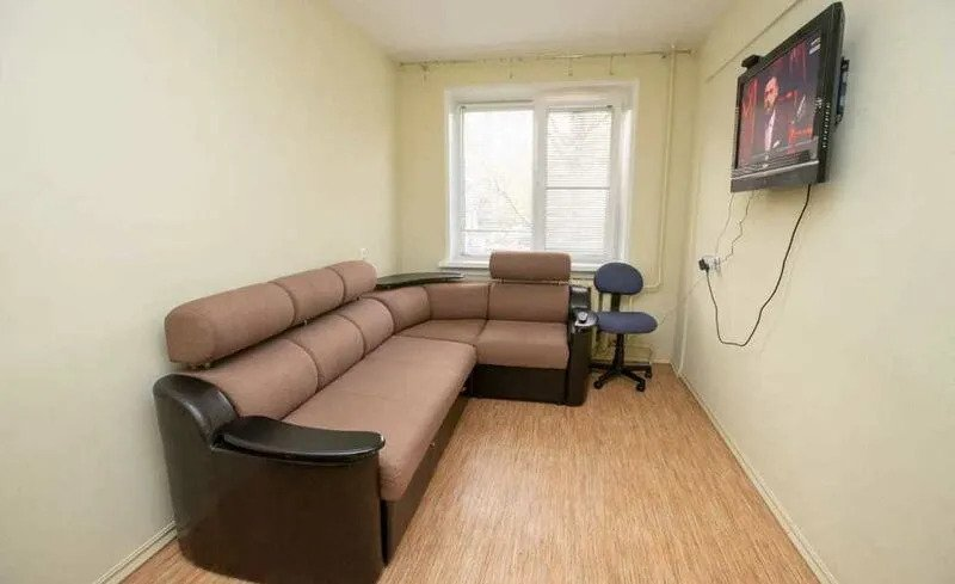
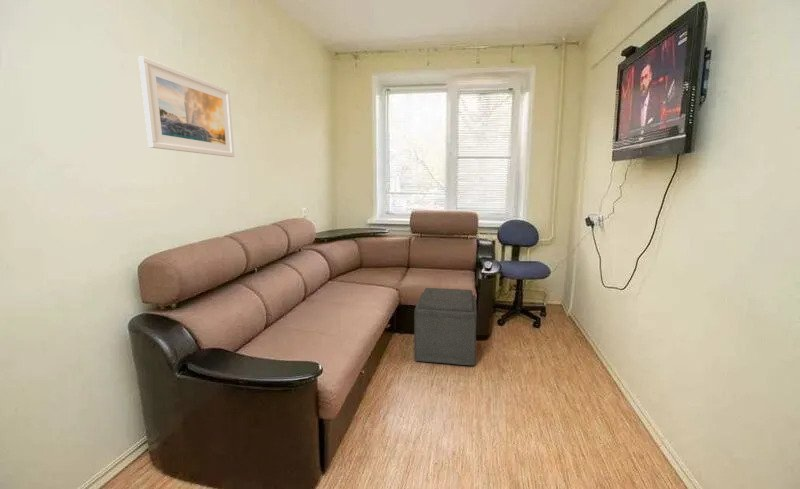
+ ottoman [413,287,478,366]
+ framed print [137,55,235,158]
